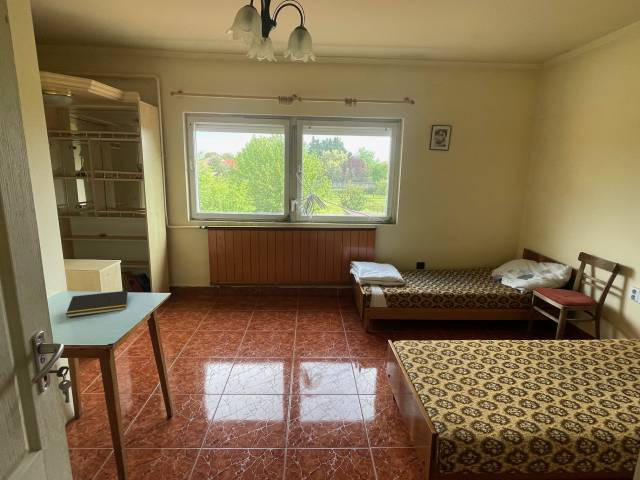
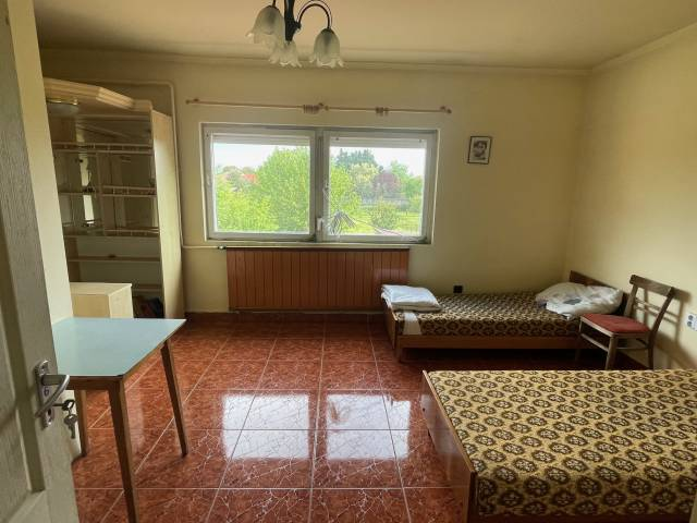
- notepad [65,290,129,318]
